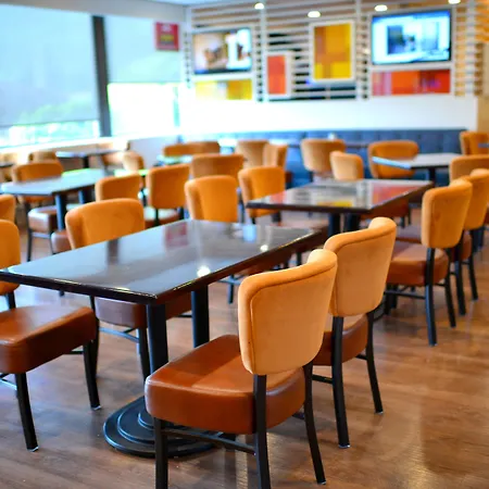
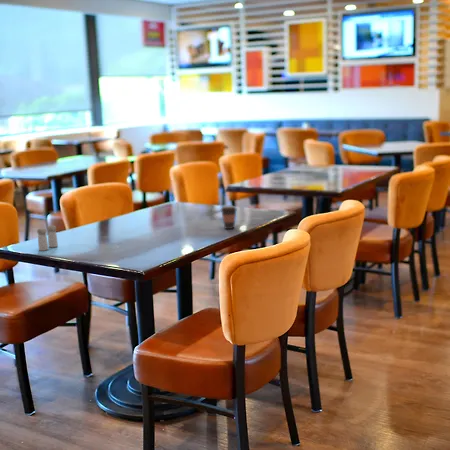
+ salt and pepper shaker [36,224,59,252]
+ coffee cup [220,205,238,230]
